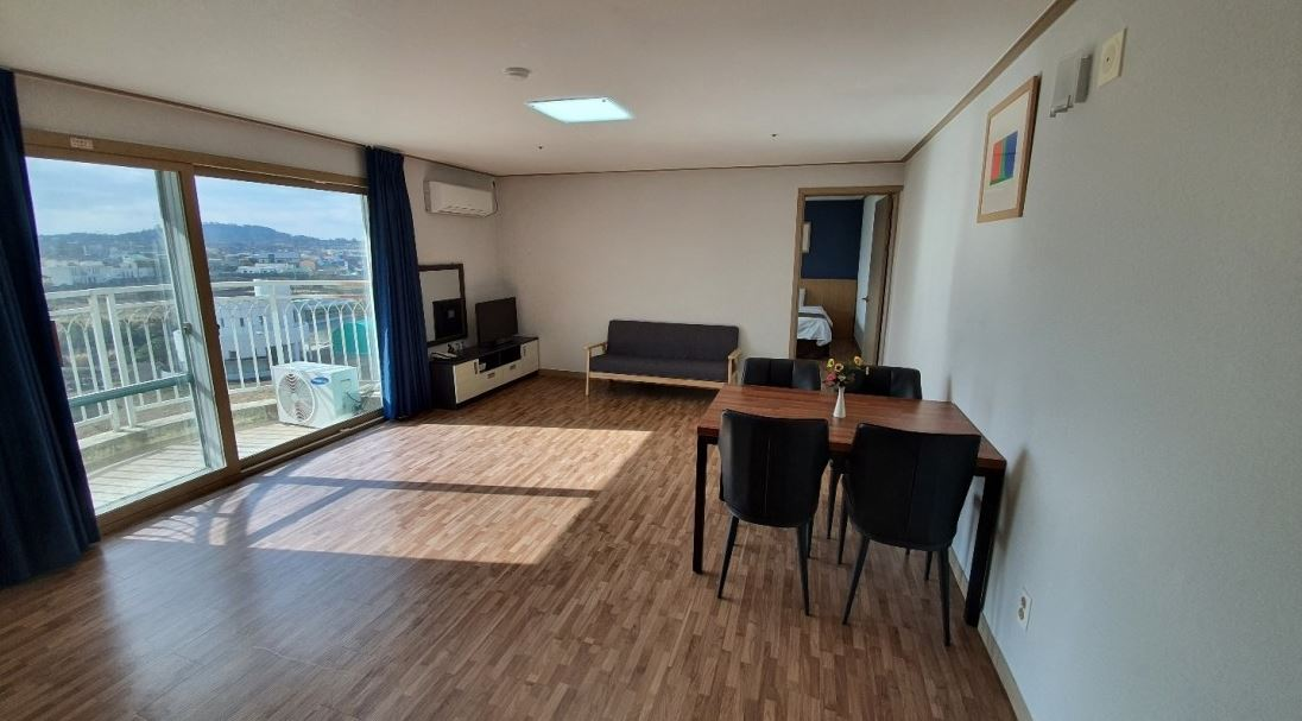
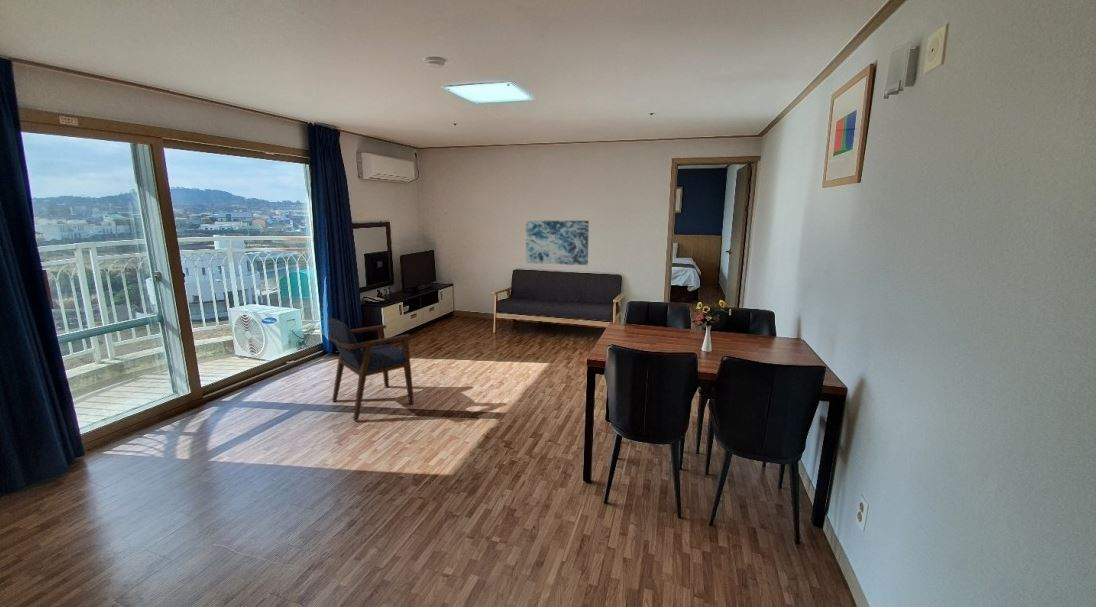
+ wall art [525,220,590,266]
+ armchair [327,317,415,422]
